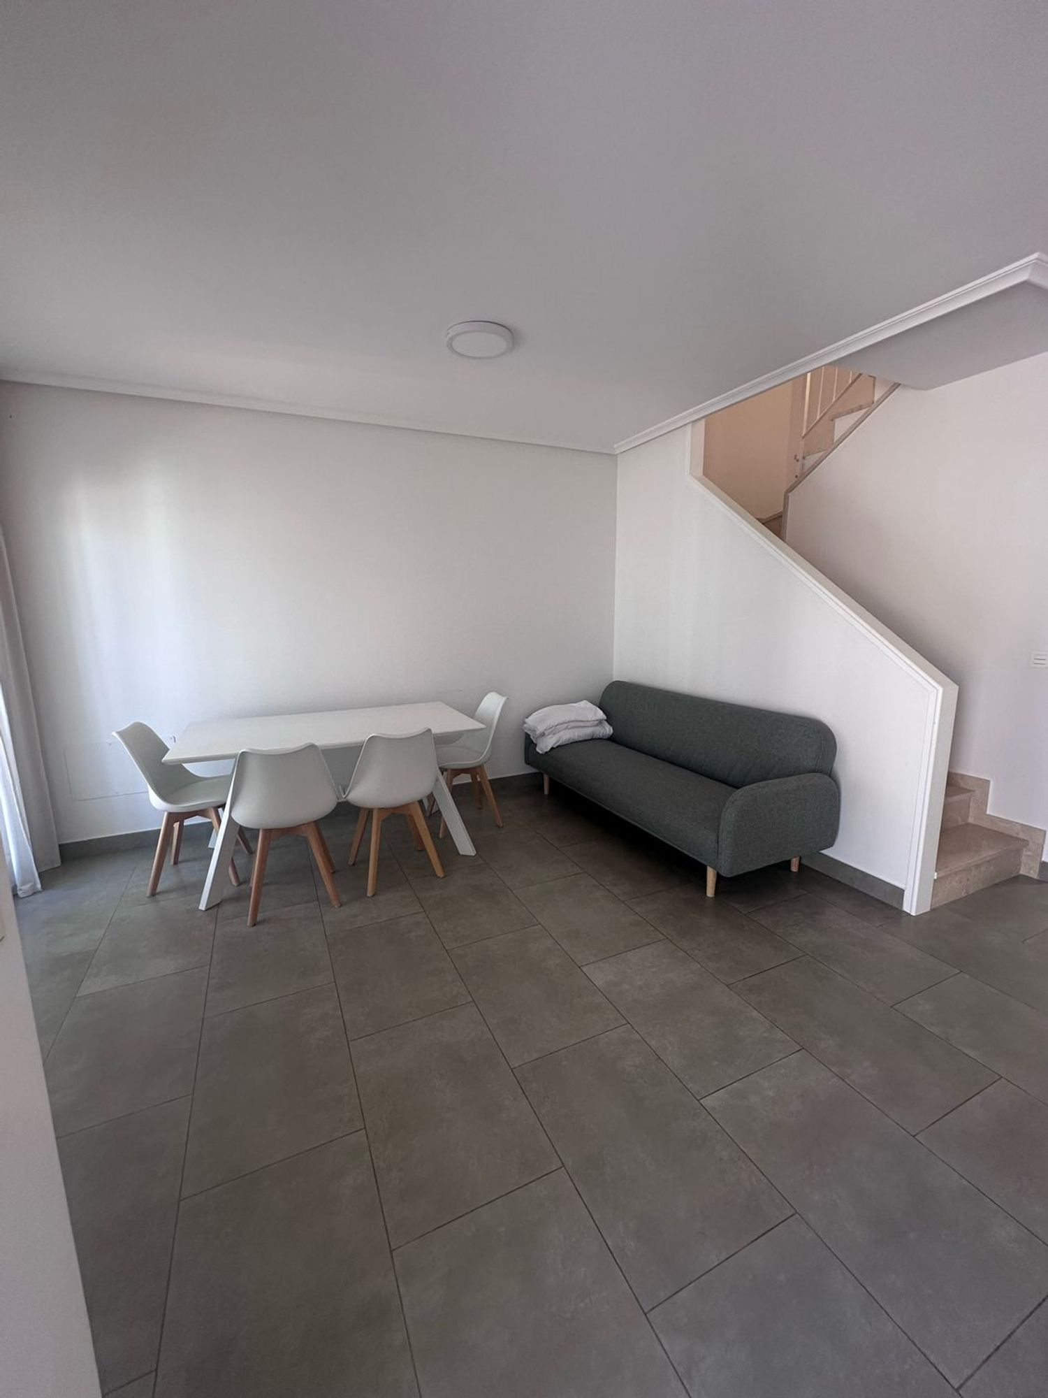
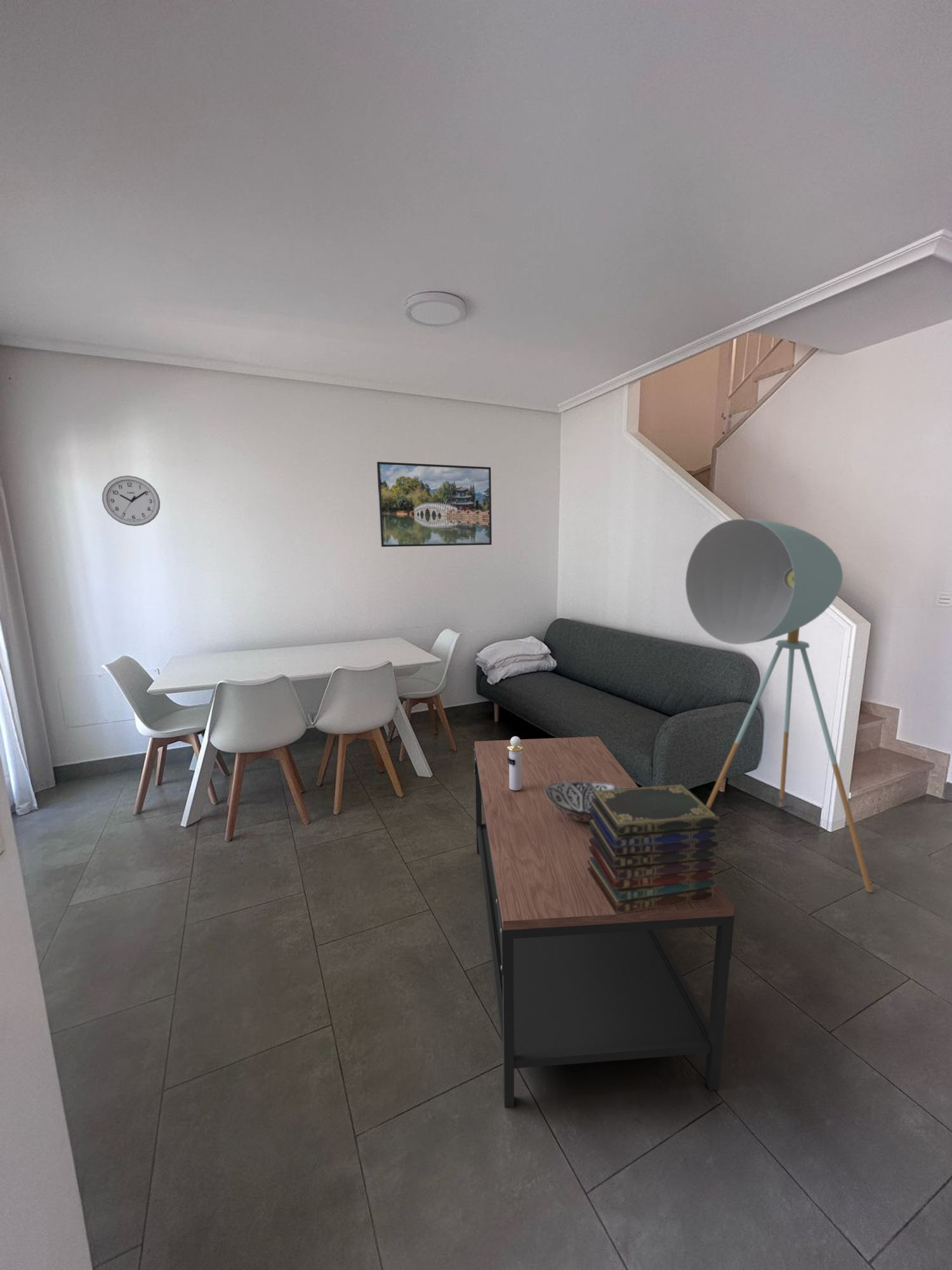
+ wall clock [102,475,161,526]
+ book stack [587,784,720,914]
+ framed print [376,461,493,547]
+ perfume bottle [507,736,524,790]
+ decorative bowl [546,782,621,822]
+ coffee table [473,736,735,1108]
+ floor lamp [685,518,873,893]
